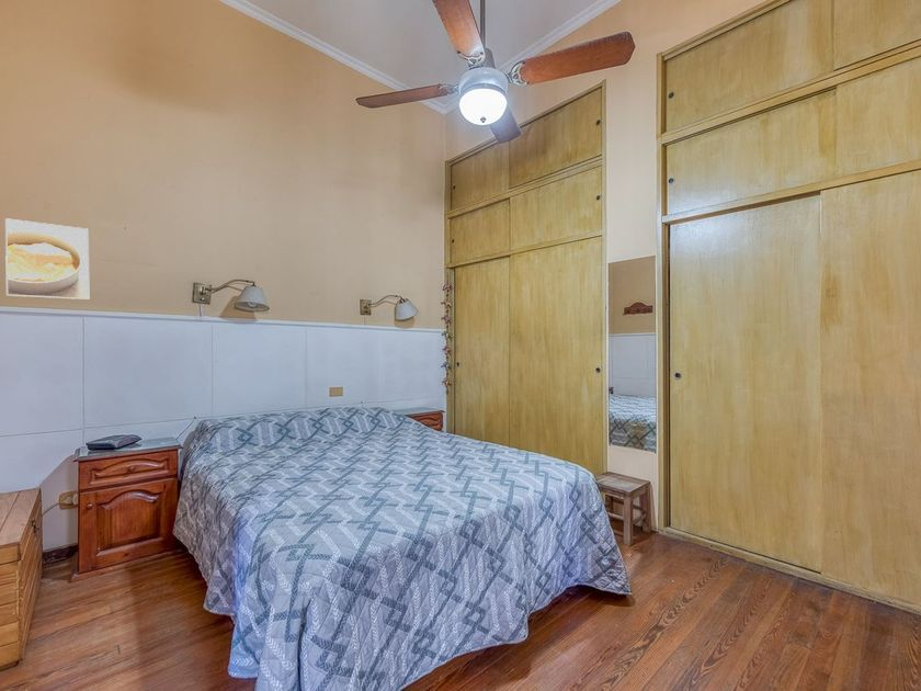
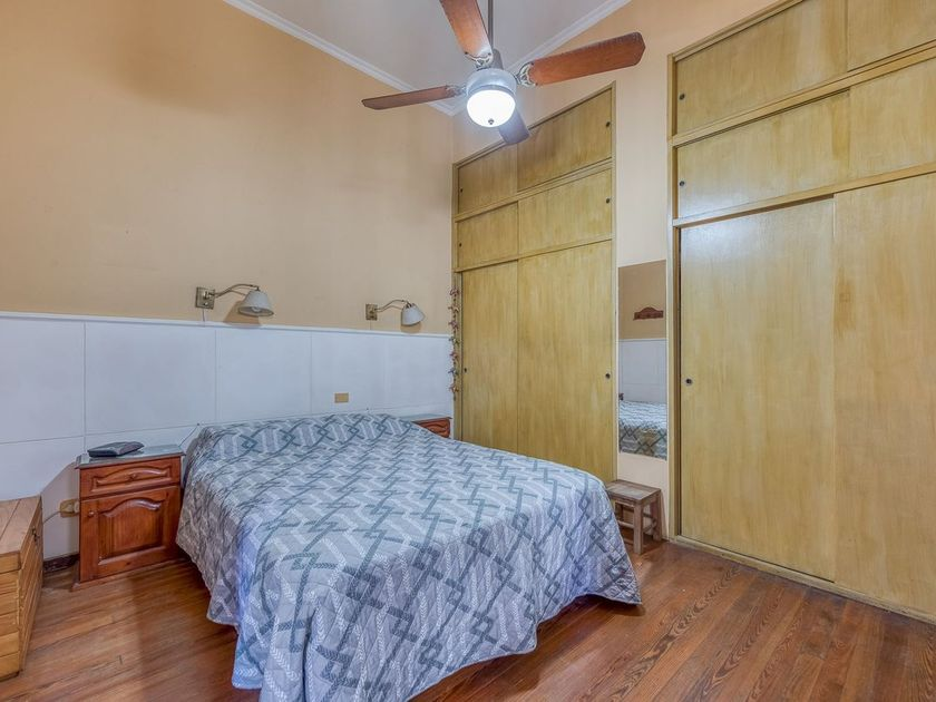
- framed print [4,217,90,301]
